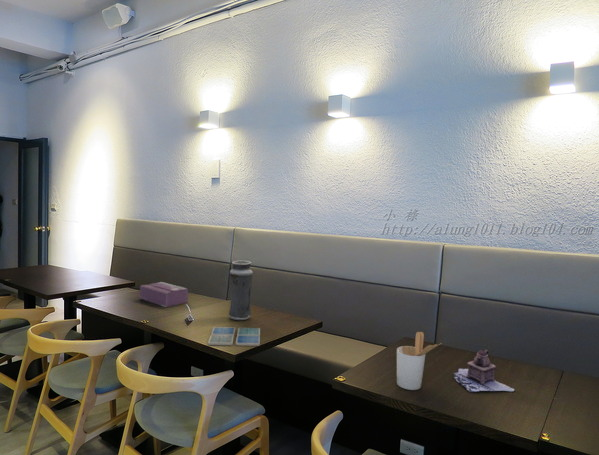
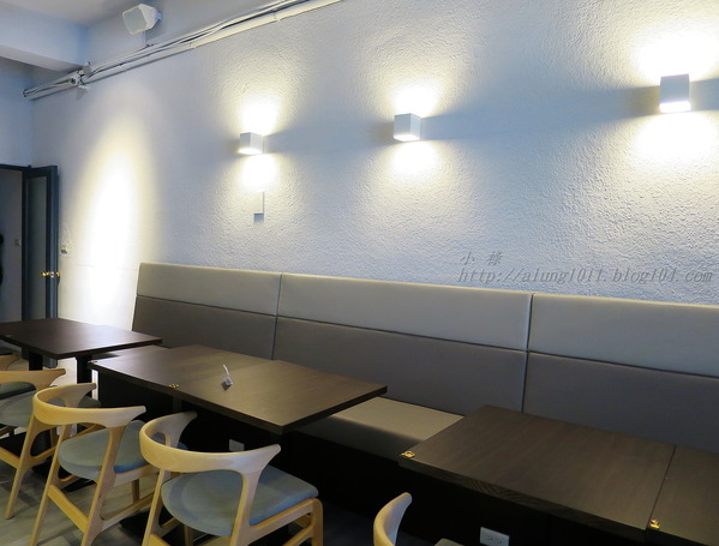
- vase [228,259,254,321]
- utensil holder [396,331,441,391]
- drink coaster [207,326,261,347]
- teapot [453,348,515,393]
- tissue box [139,281,189,308]
